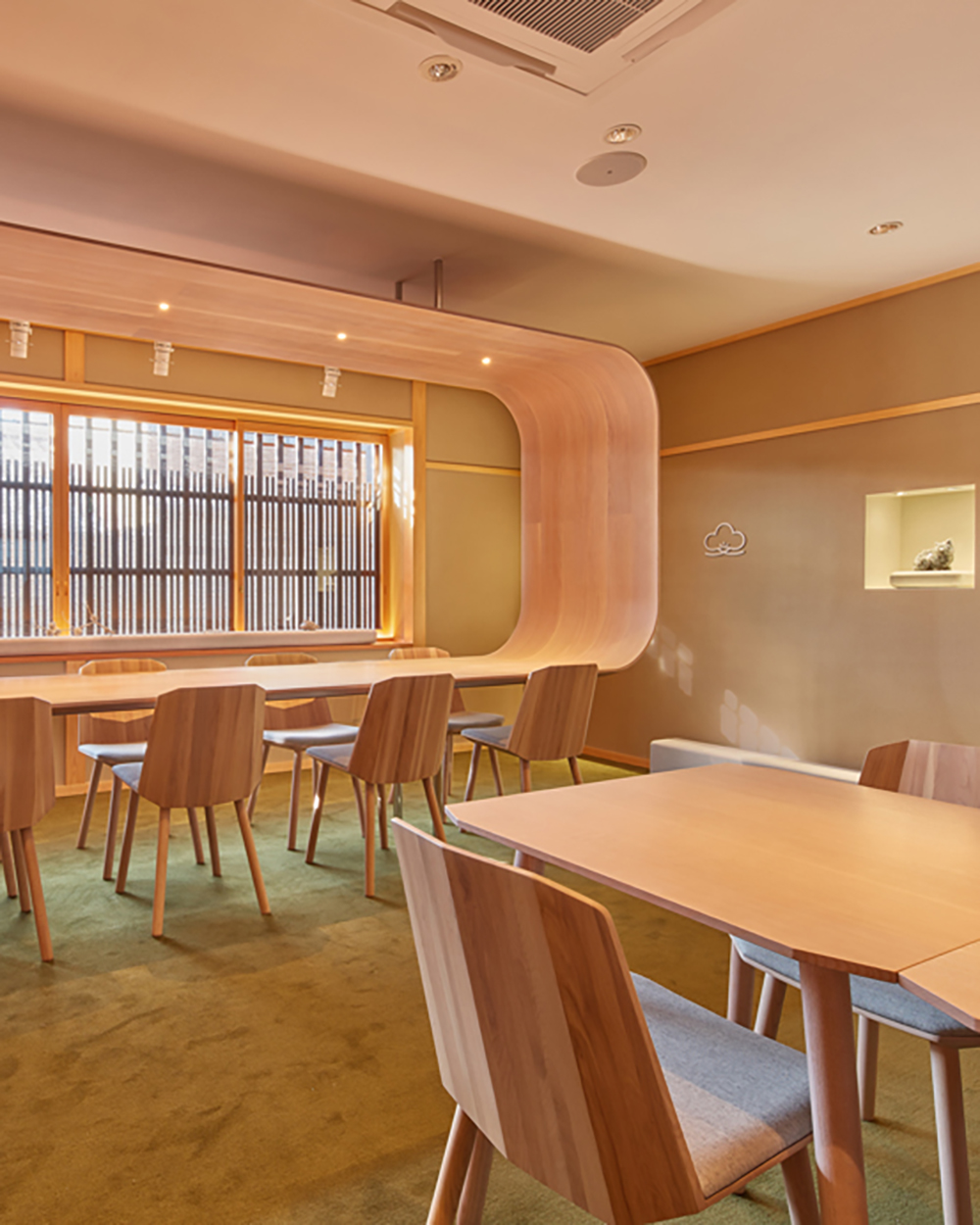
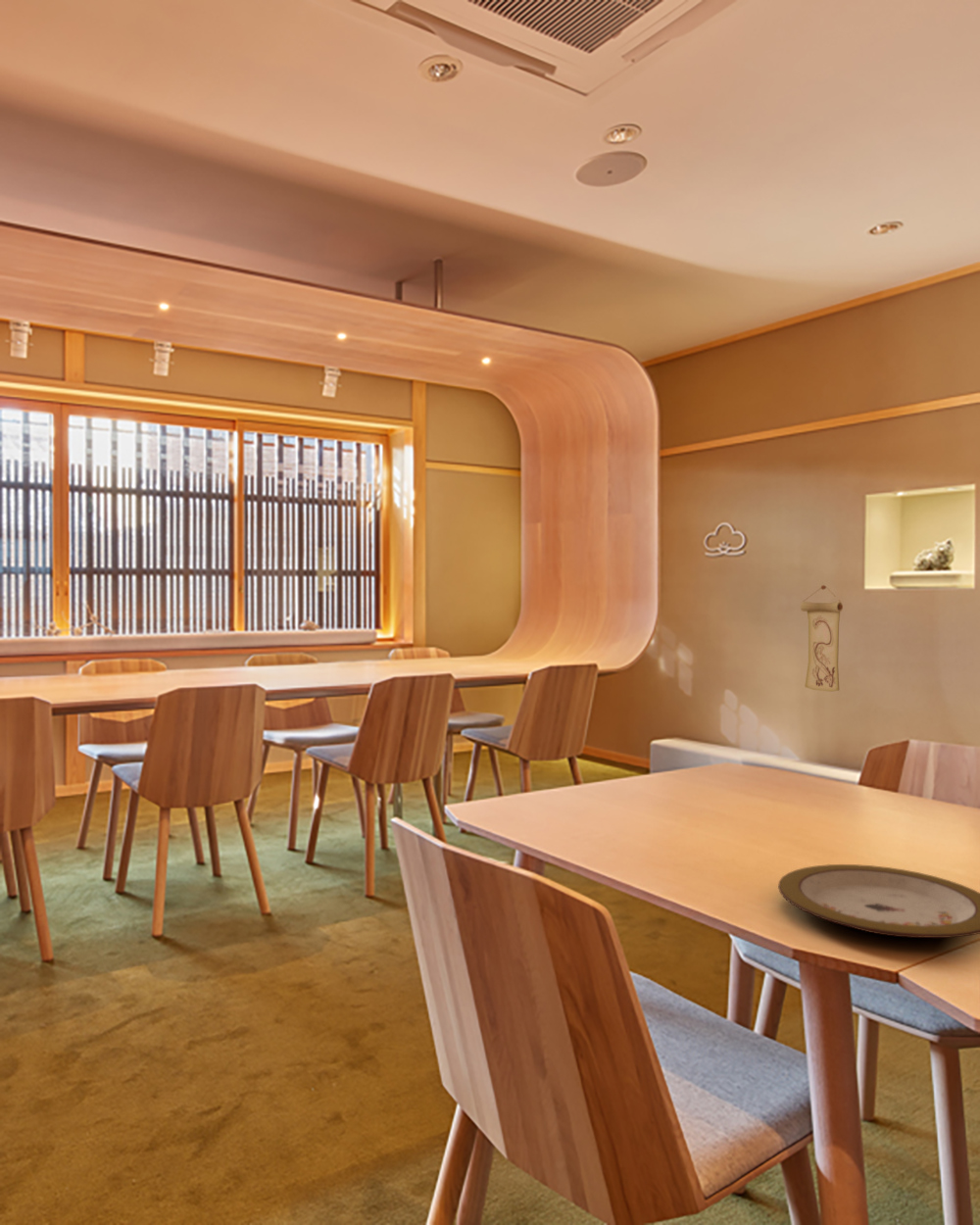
+ wall scroll [800,584,844,693]
+ plate [777,863,980,939]
